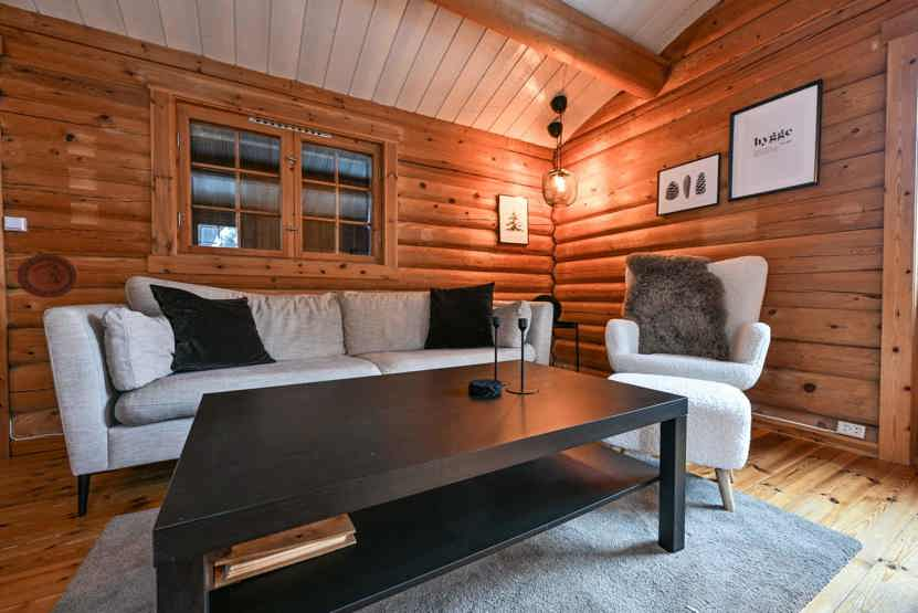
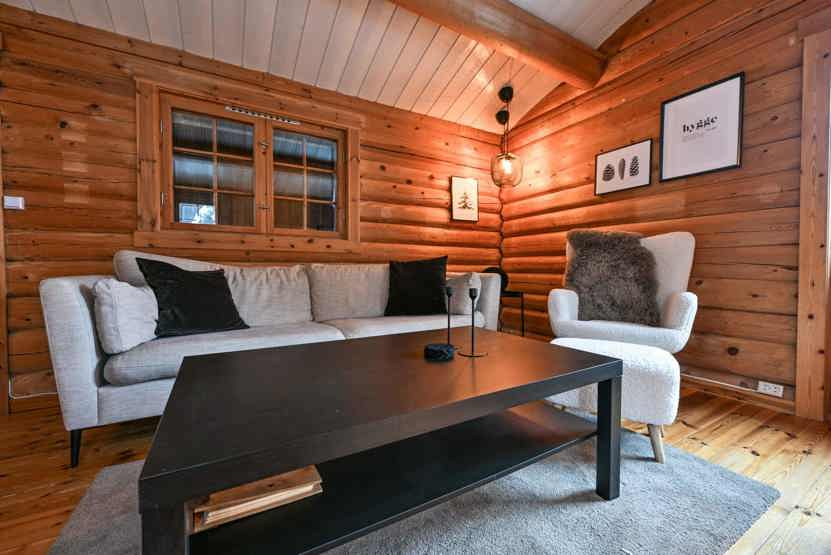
- decorative plate [17,253,80,299]
